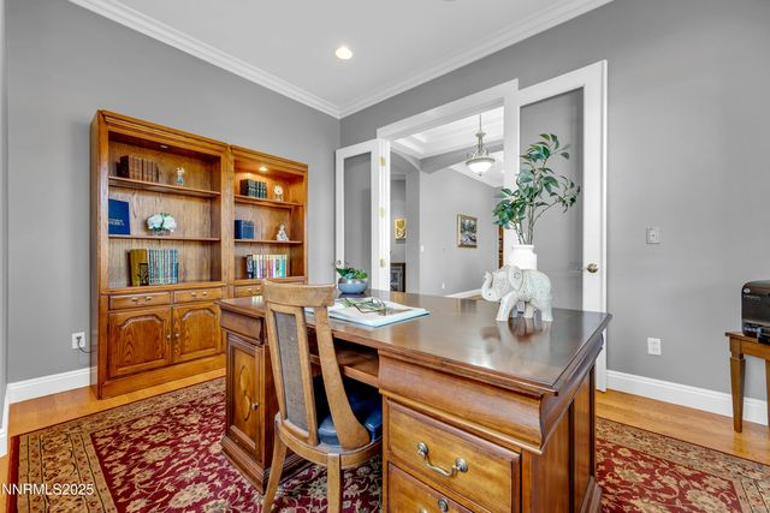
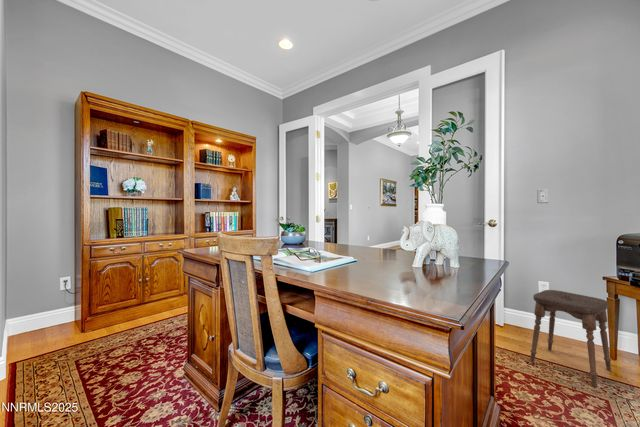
+ stool [529,289,612,388]
